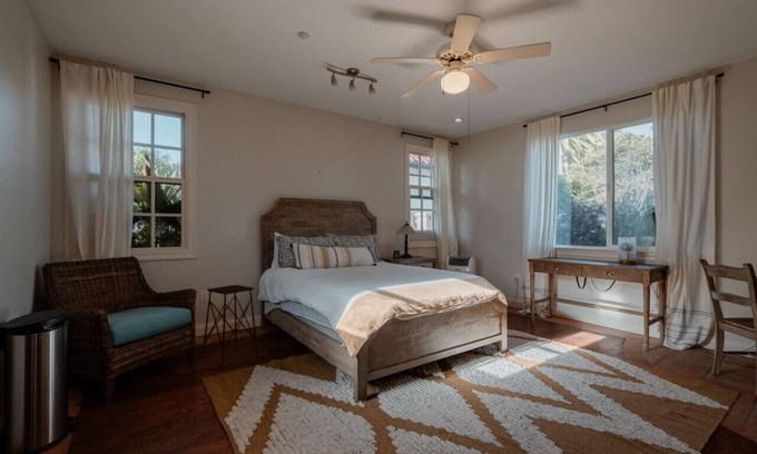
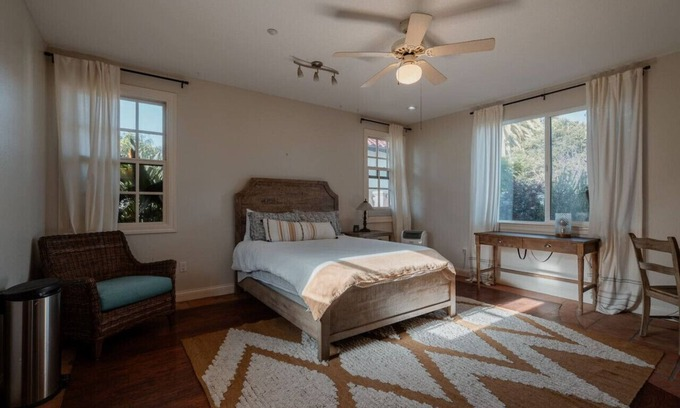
- side table [200,284,259,371]
